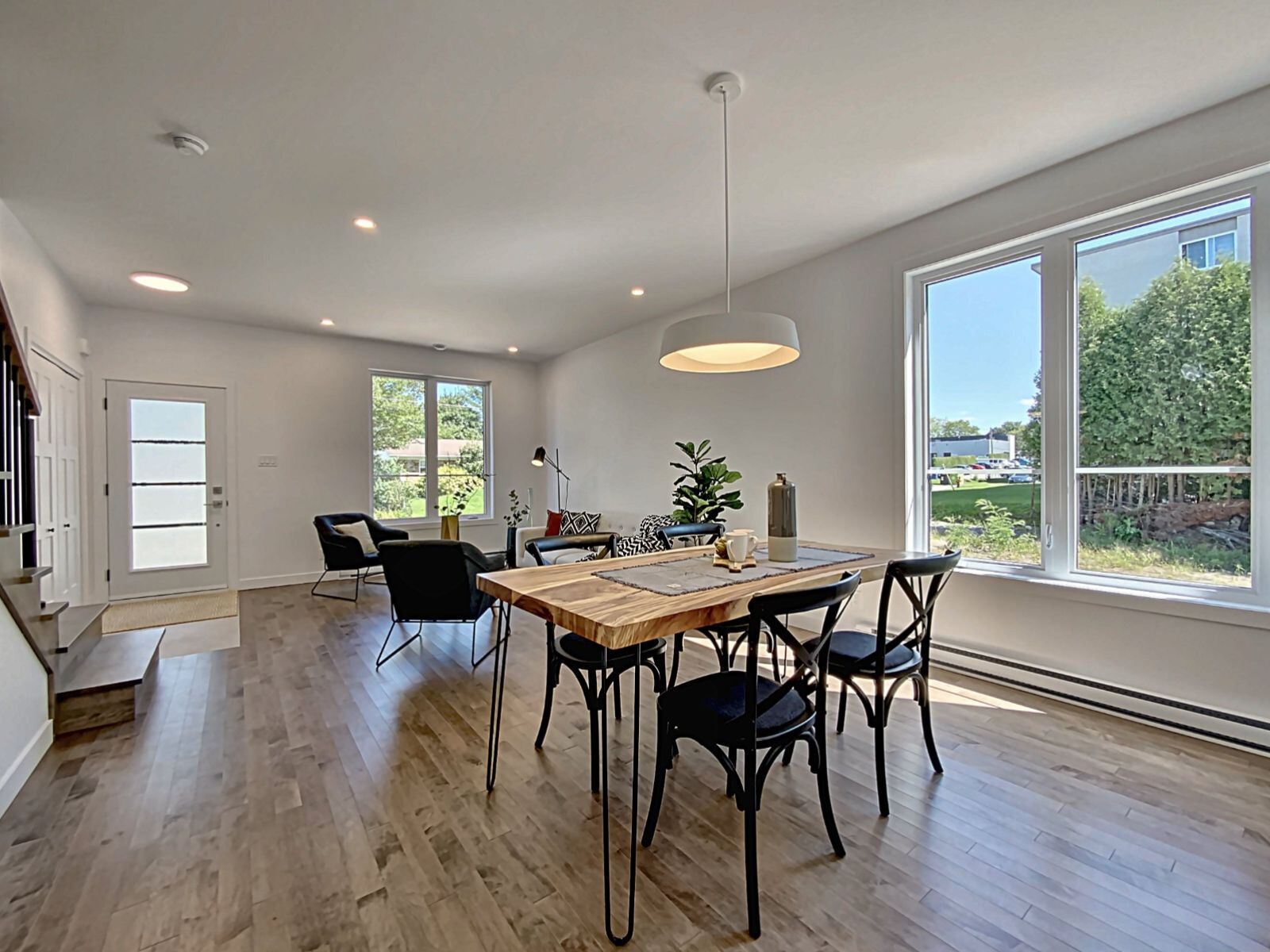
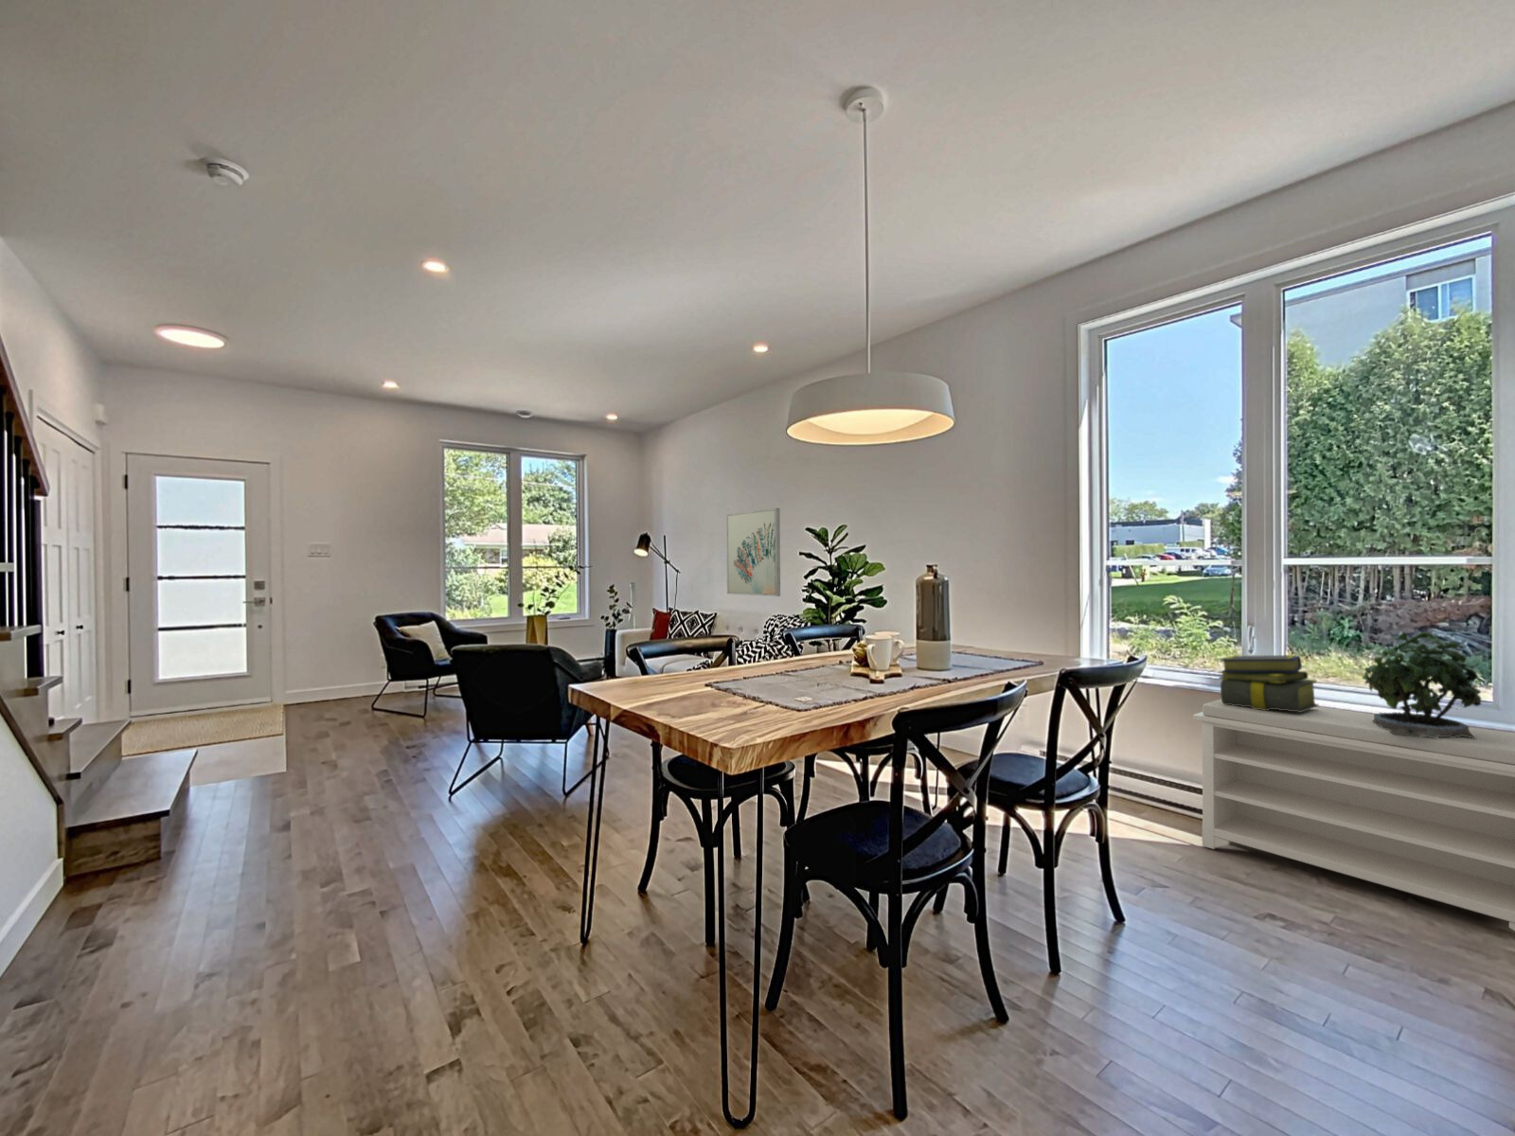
+ bench [1192,698,1515,932]
+ wall art [725,507,781,598]
+ stack of books [1218,654,1319,712]
+ potted plant [1361,629,1482,740]
